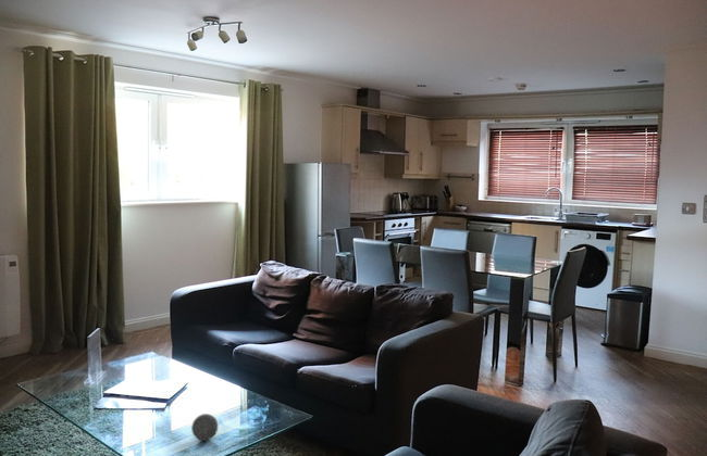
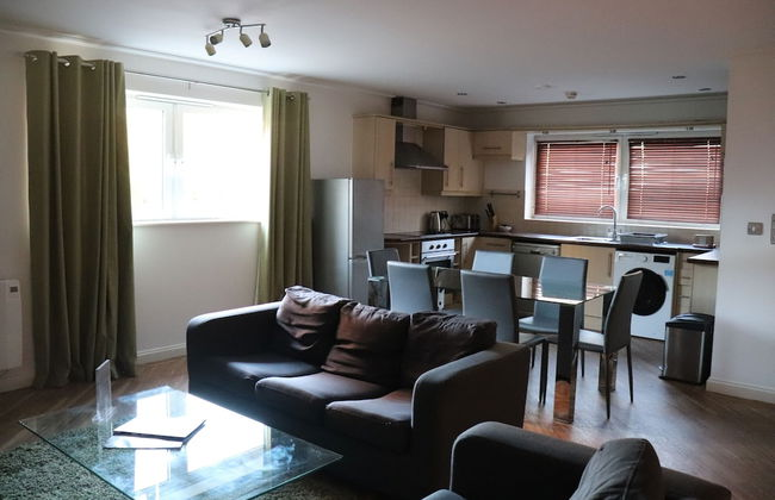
- decorative ball [190,413,219,442]
